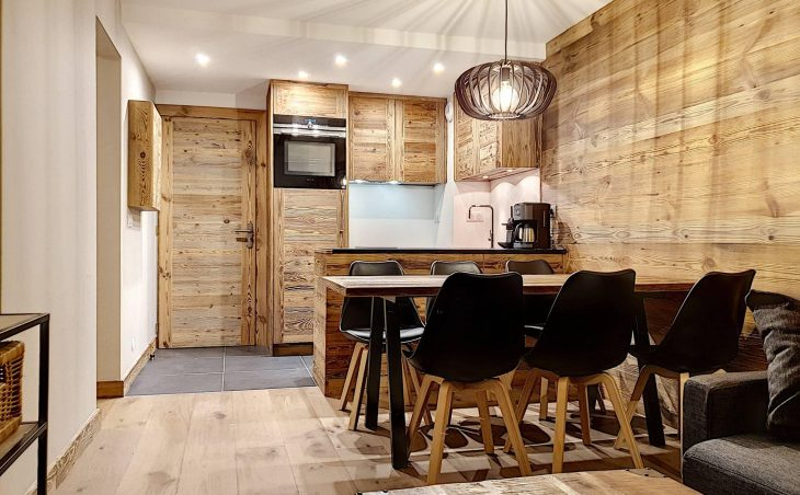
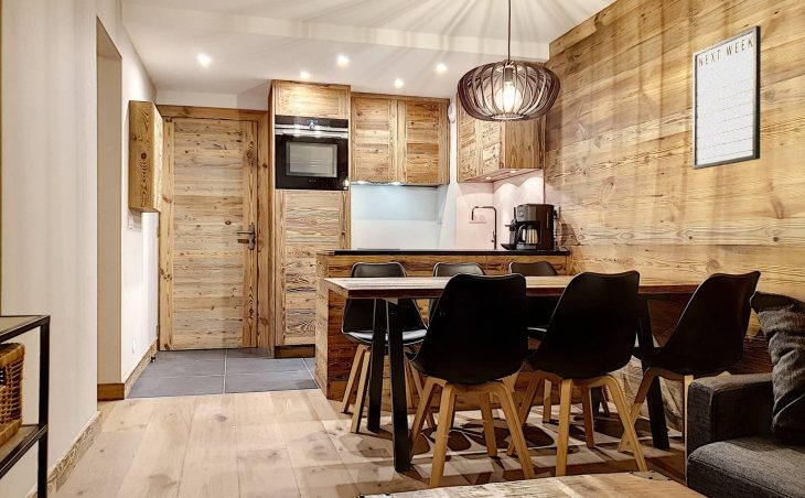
+ writing board [691,24,762,171]
